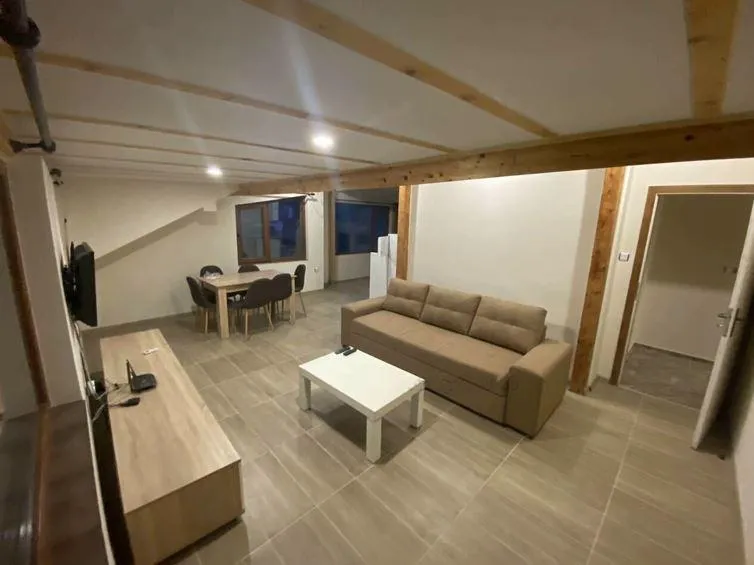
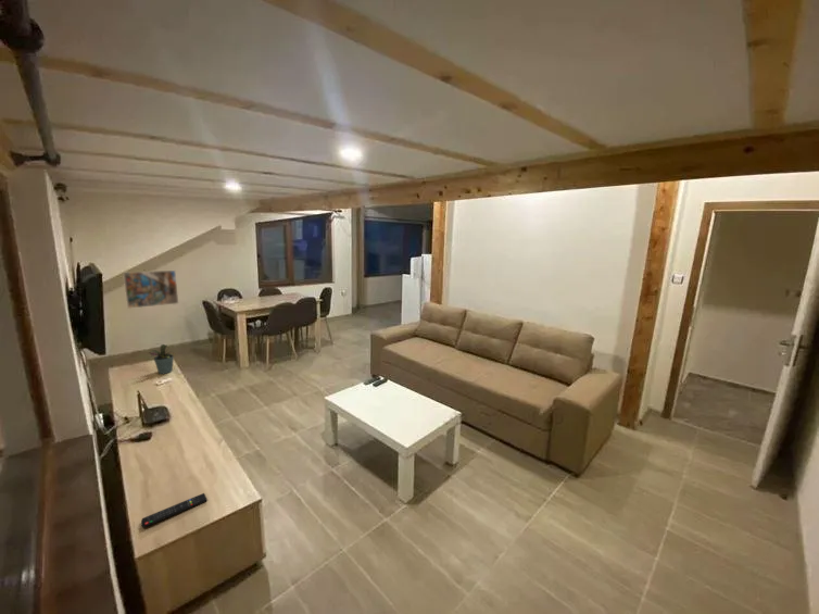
+ potted plant [149,343,176,375]
+ remote control [140,492,209,528]
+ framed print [122,270,179,310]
